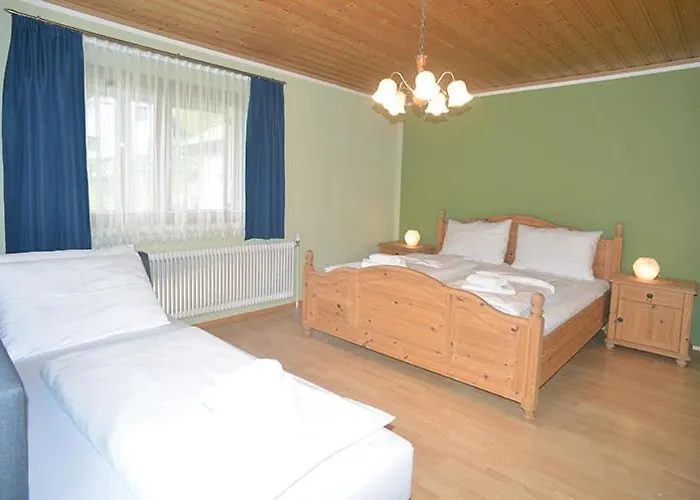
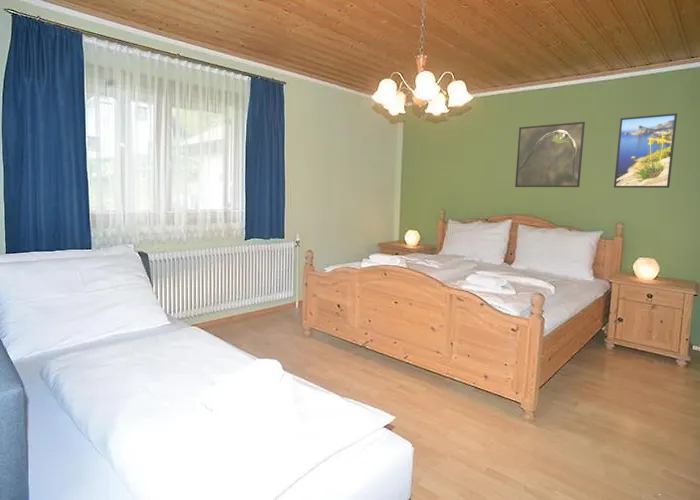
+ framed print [514,121,586,188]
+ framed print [613,112,678,189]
